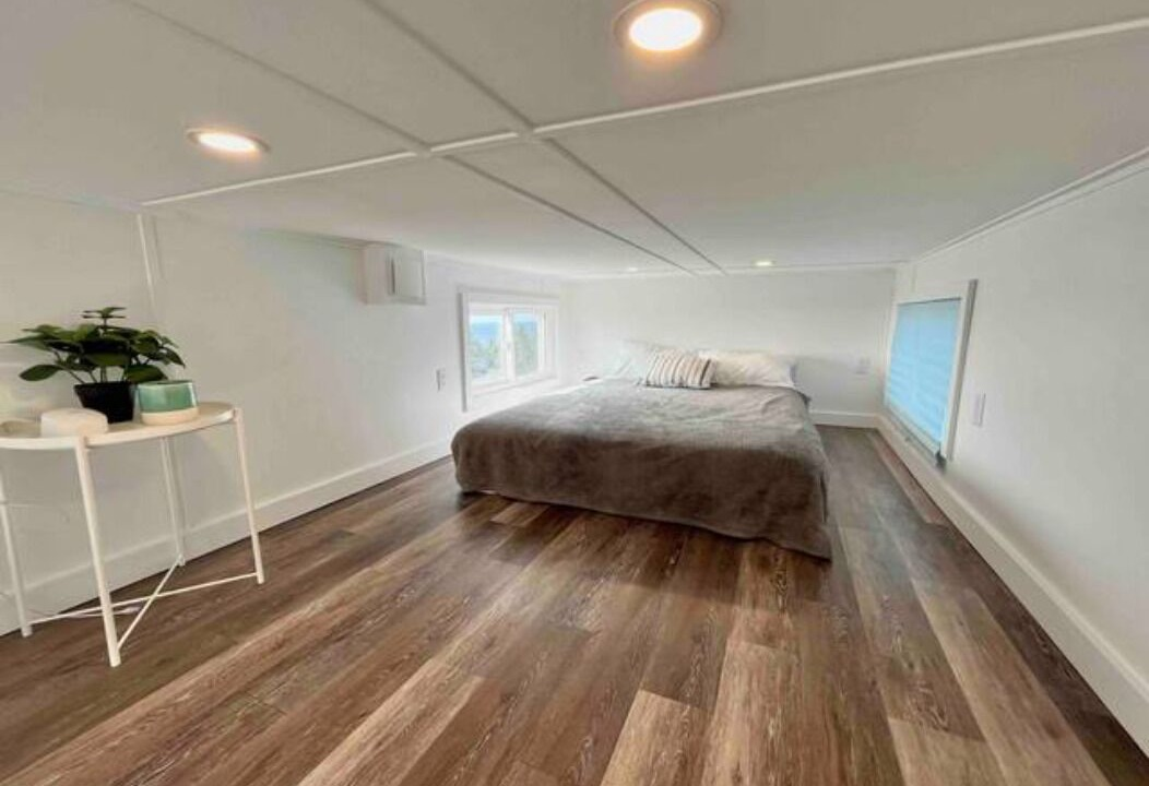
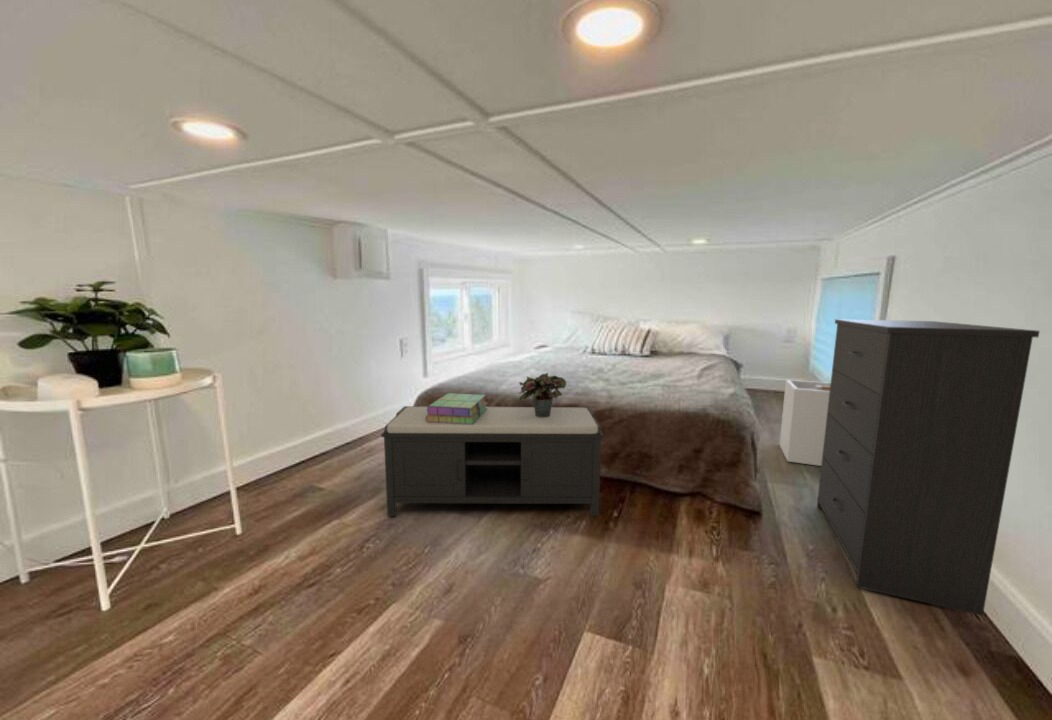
+ laundry hamper [779,379,831,467]
+ potted plant [518,371,567,417]
+ stack of books [426,392,488,424]
+ dresser [816,318,1041,617]
+ bench [380,405,605,517]
